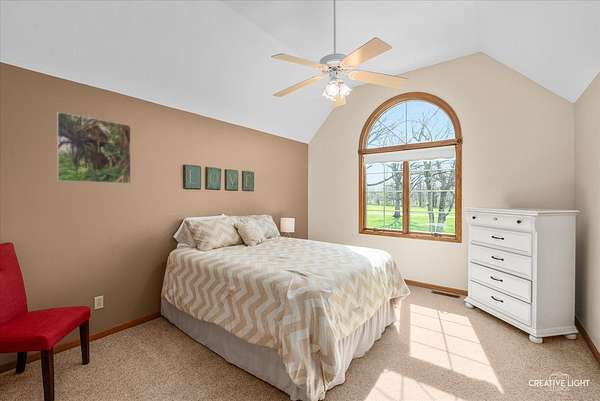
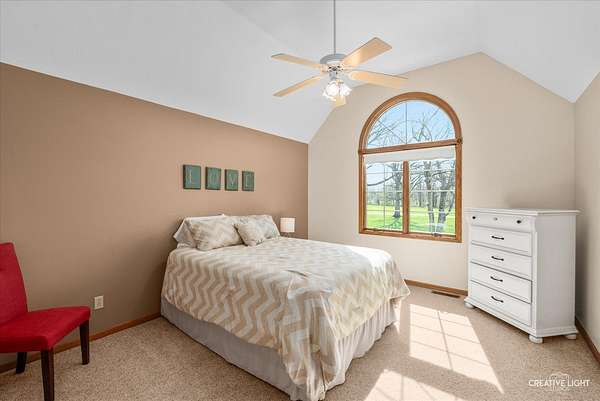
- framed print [56,111,132,185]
